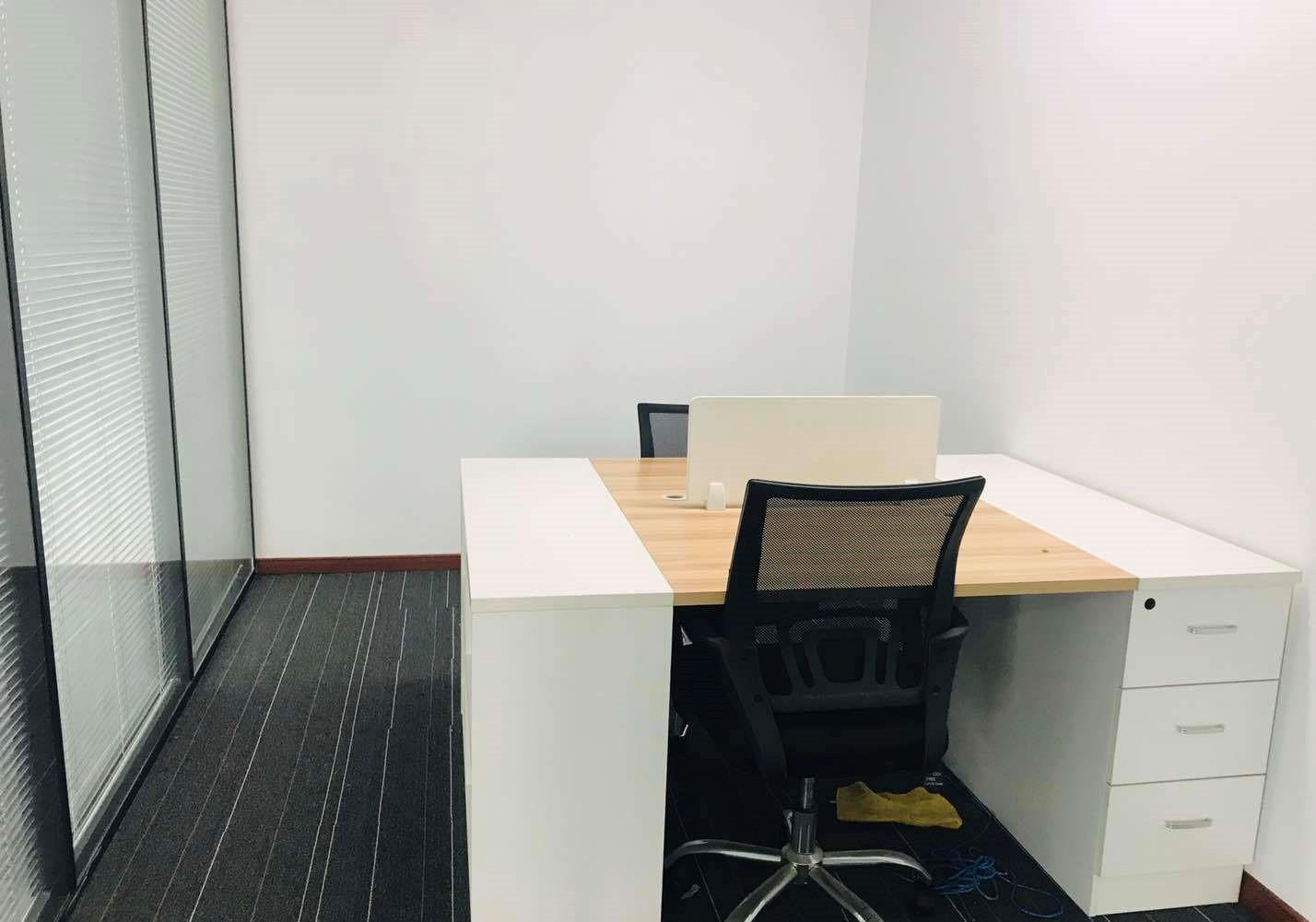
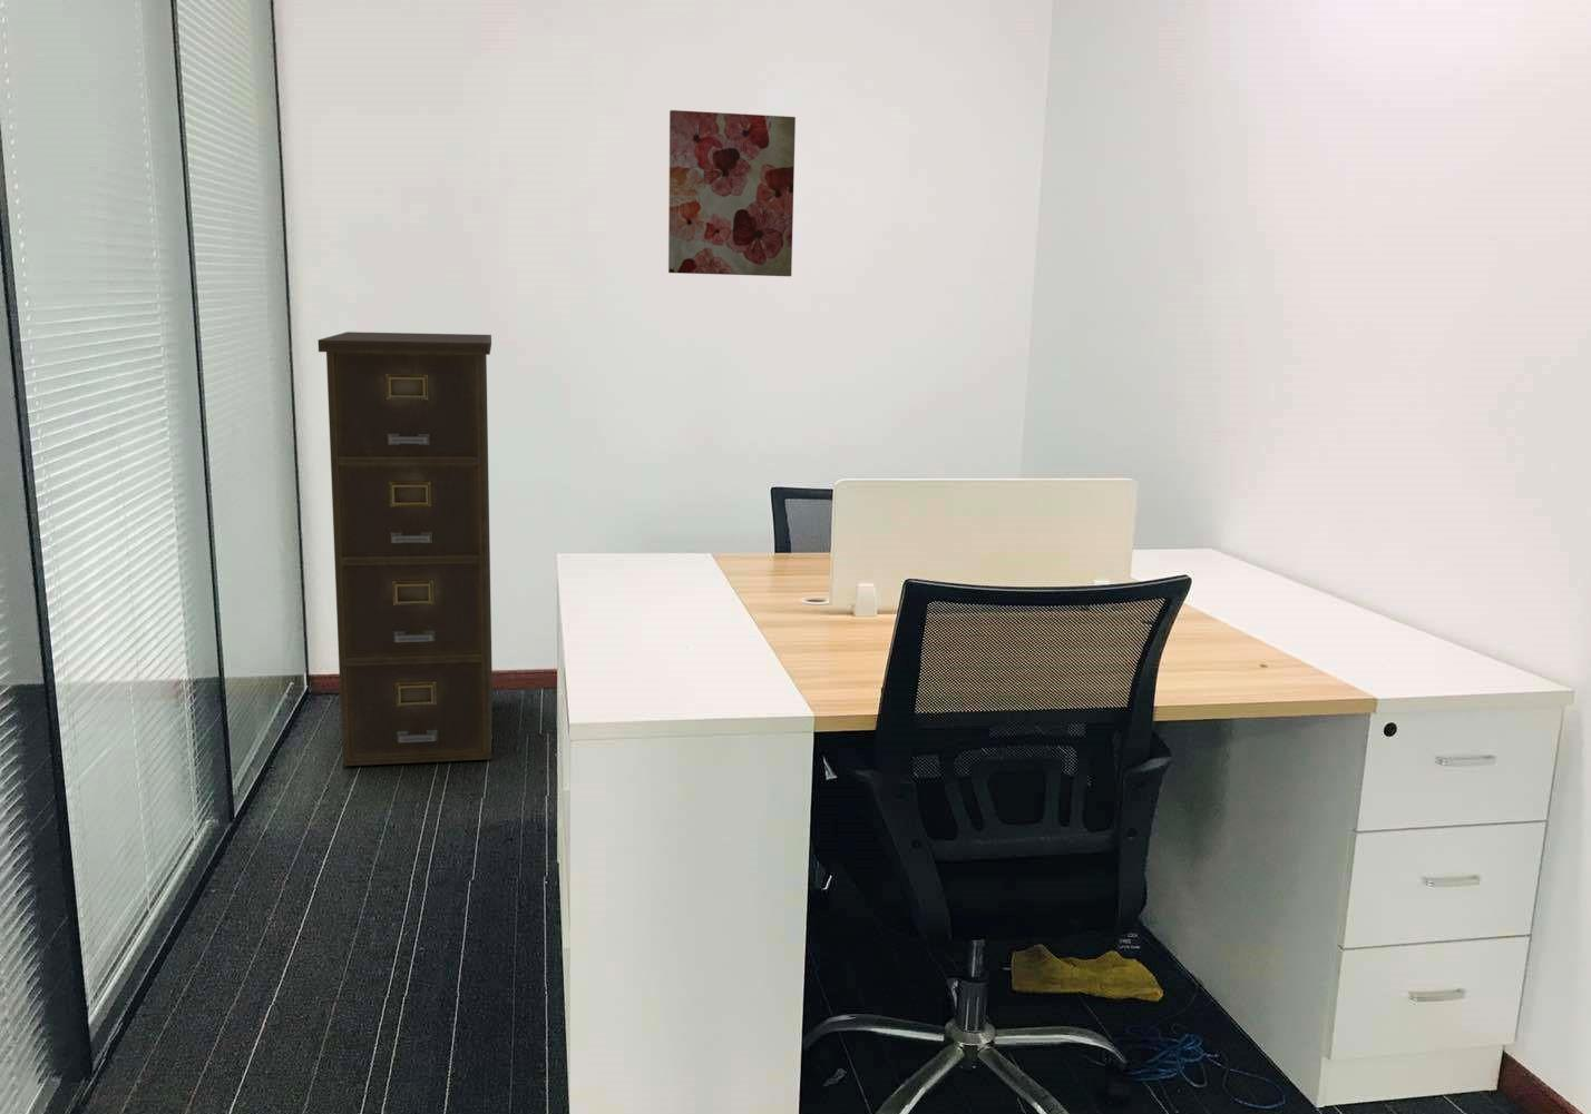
+ filing cabinet [318,331,493,767]
+ wall art [667,109,797,277]
